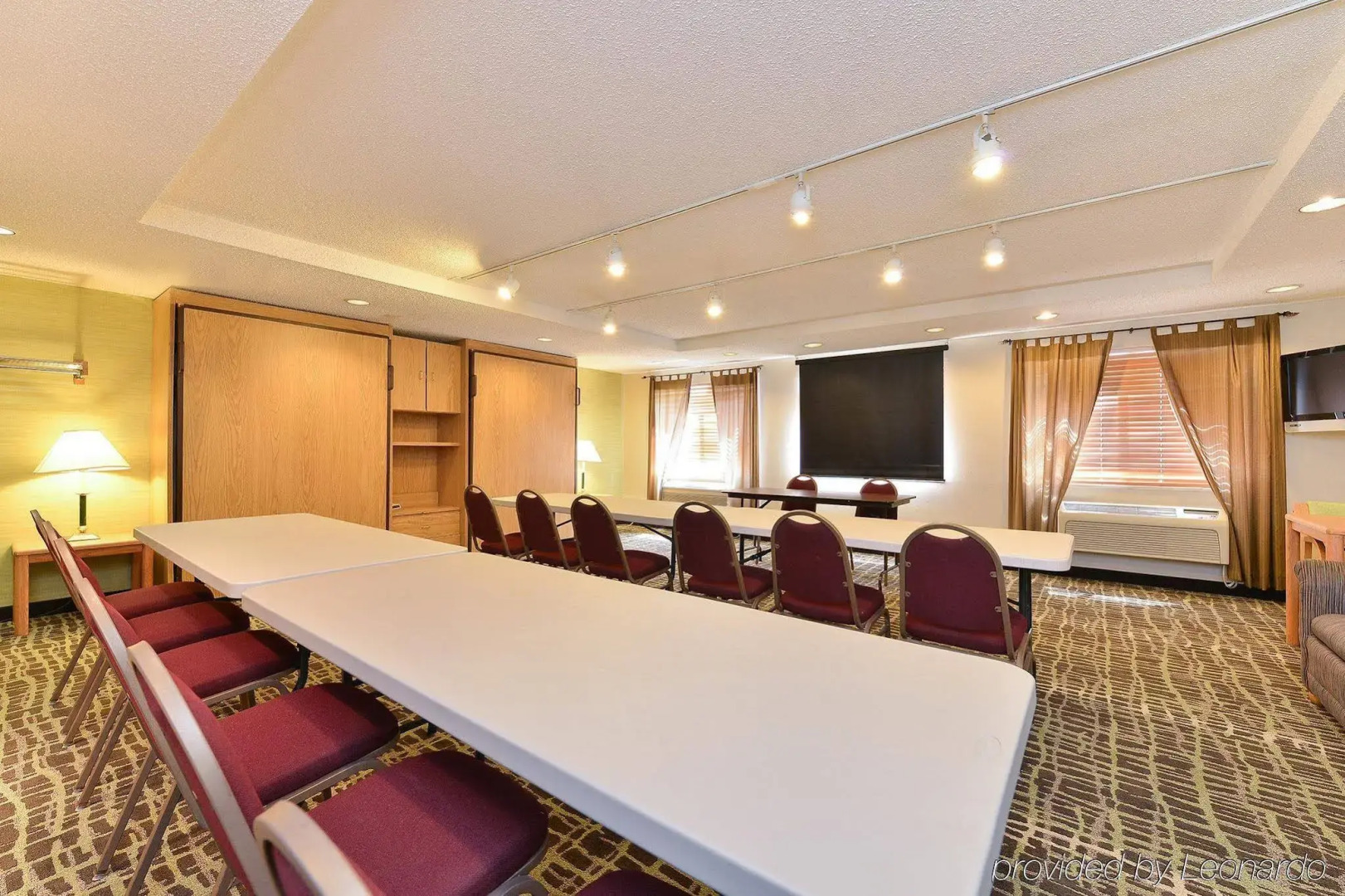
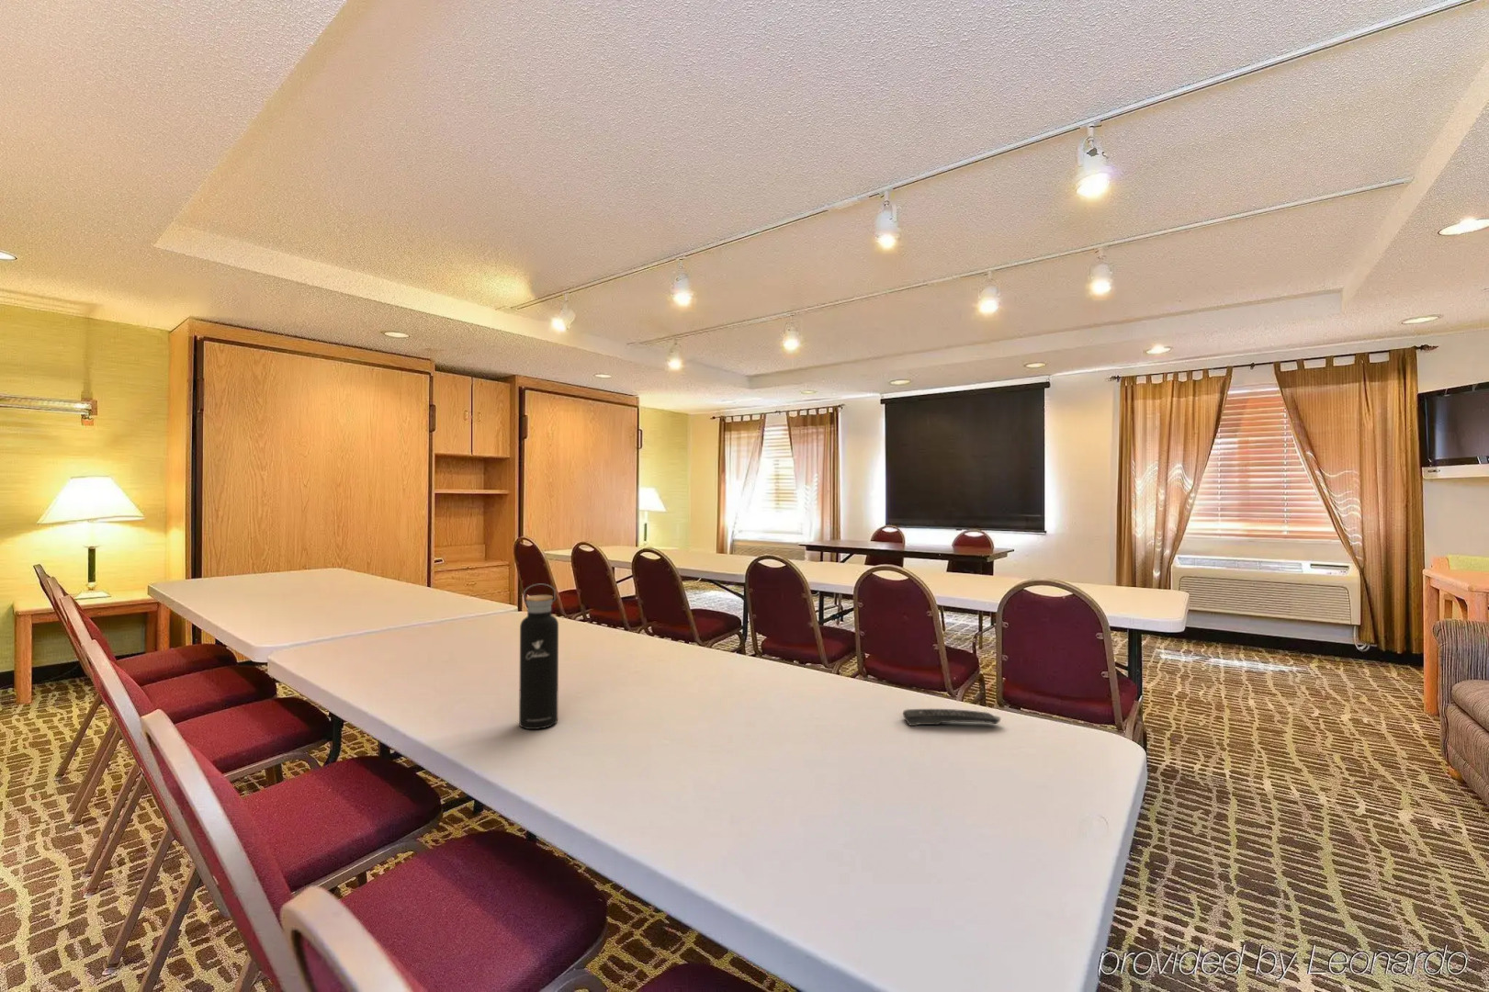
+ remote control [902,709,1001,726]
+ water bottle [518,583,559,731]
